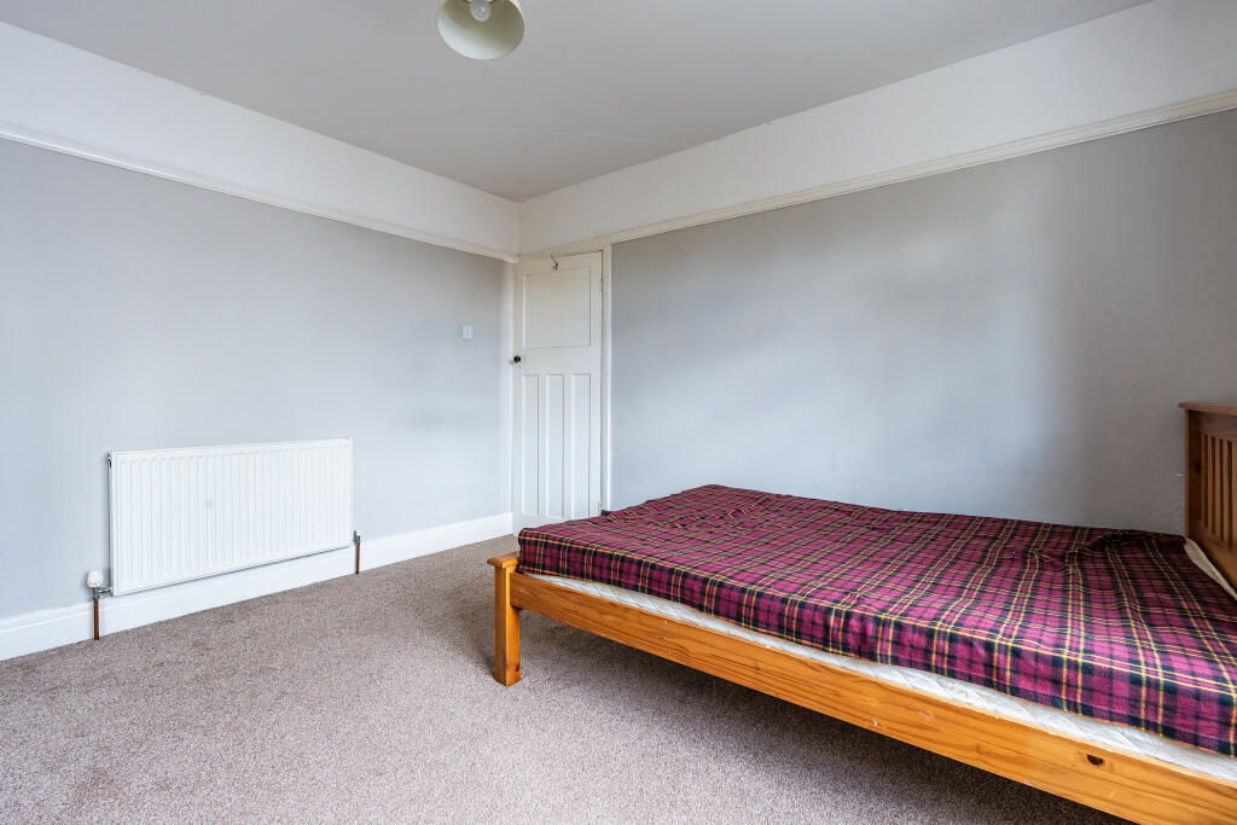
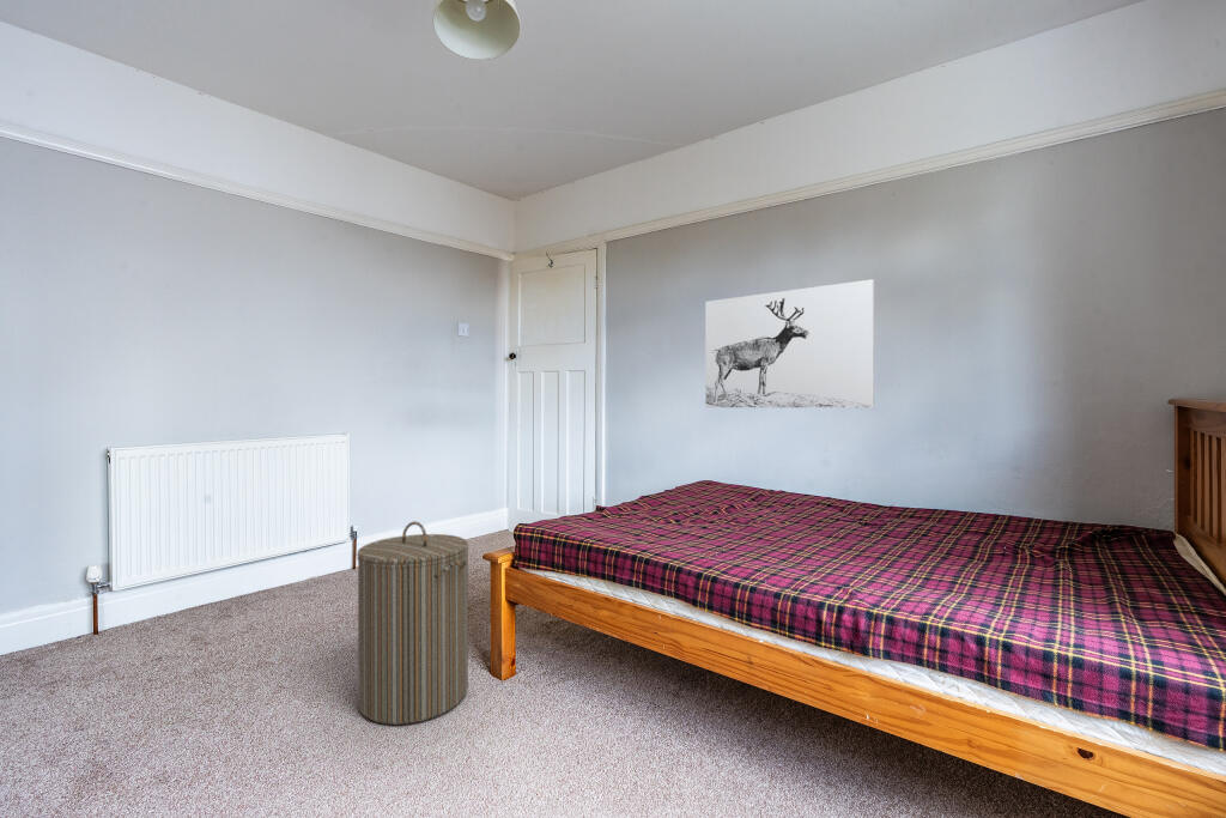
+ laundry hamper [356,520,469,726]
+ wall art [704,278,875,410]
